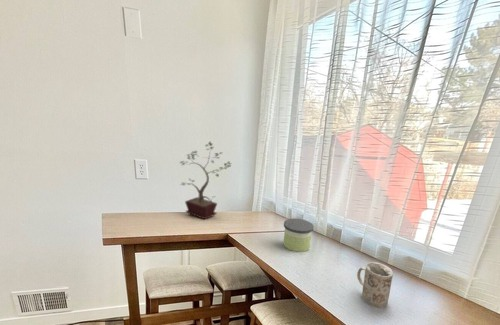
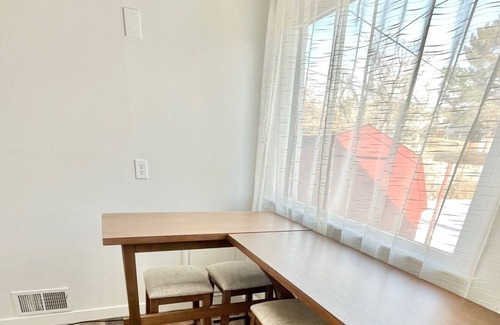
- potted plant [179,141,233,220]
- candle [283,218,314,253]
- mug [356,261,394,309]
